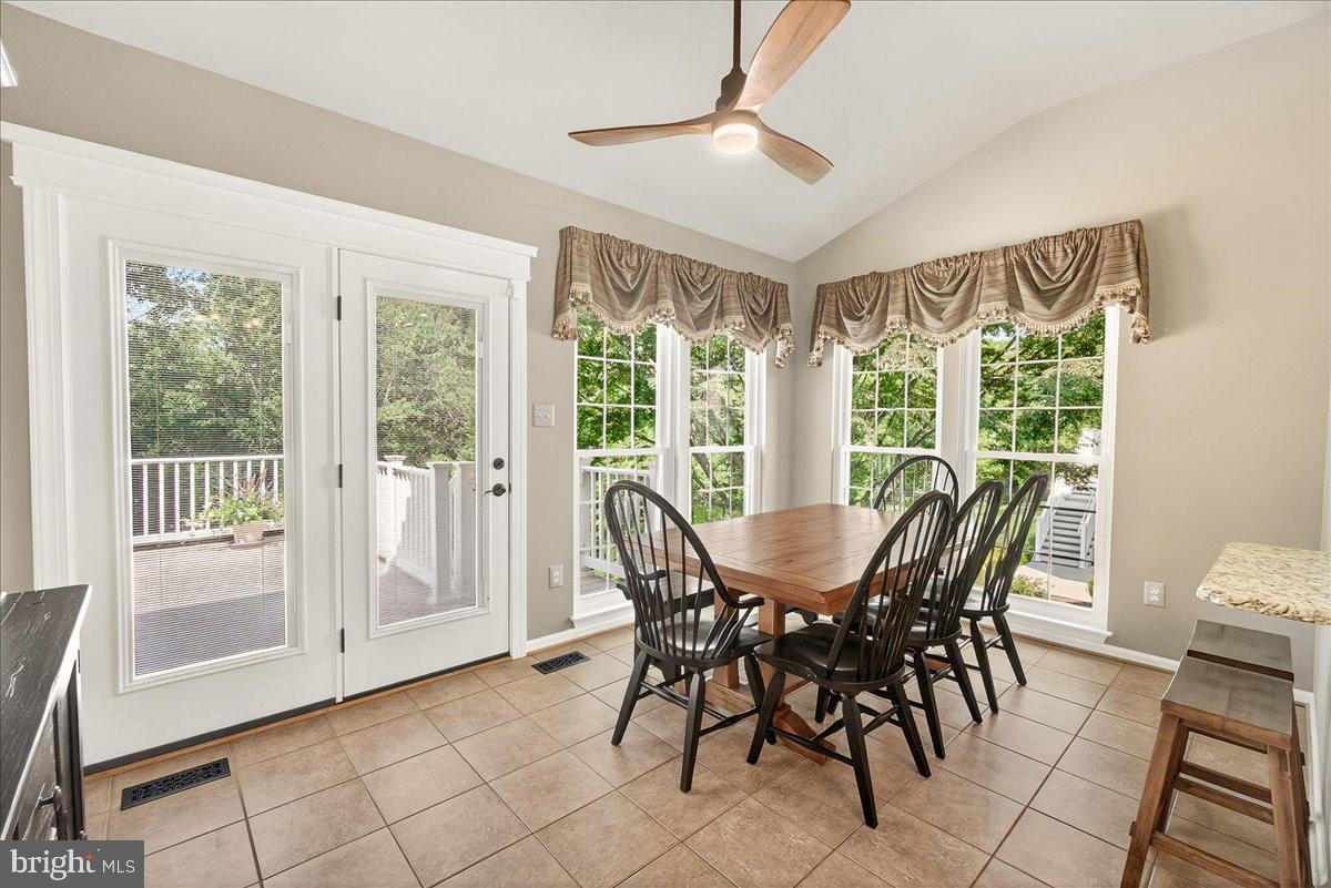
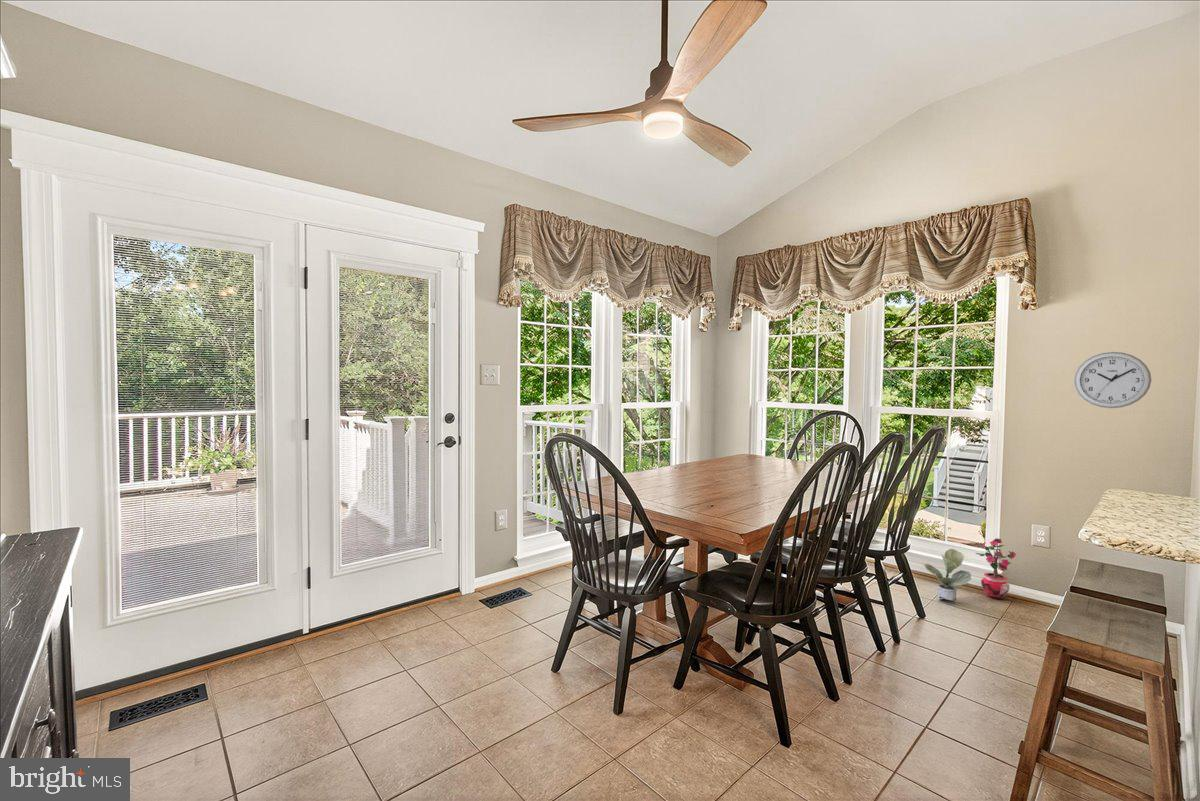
+ potted plant [923,548,972,602]
+ potted plant [974,538,1017,600]
+ wall clock [1073,351,1152,409]
